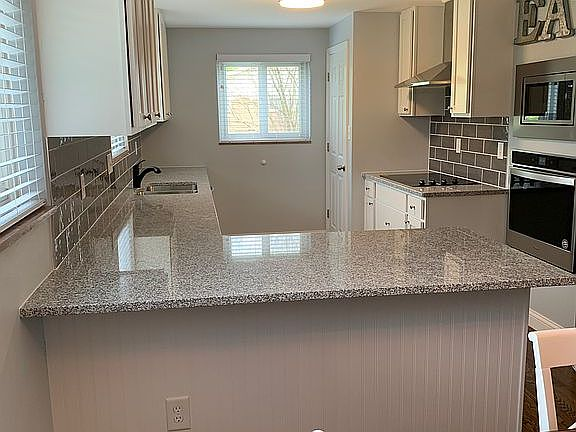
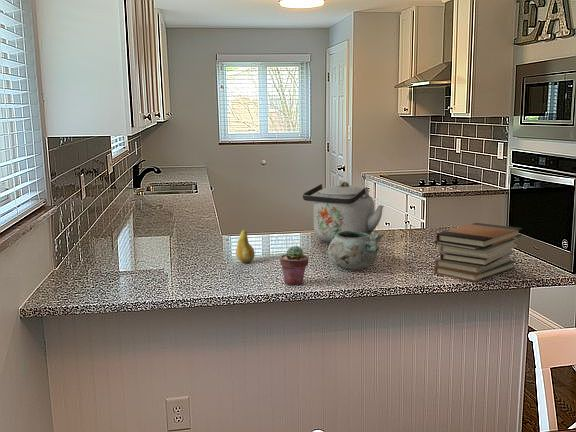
+ fruit [235,228,256,263]
+ decorative bowl [327,222,384,271]
+ book stack [433,222,523,283]
+ kettle [302,180,384,244]
+ potted succulent [279,245,309,286]
